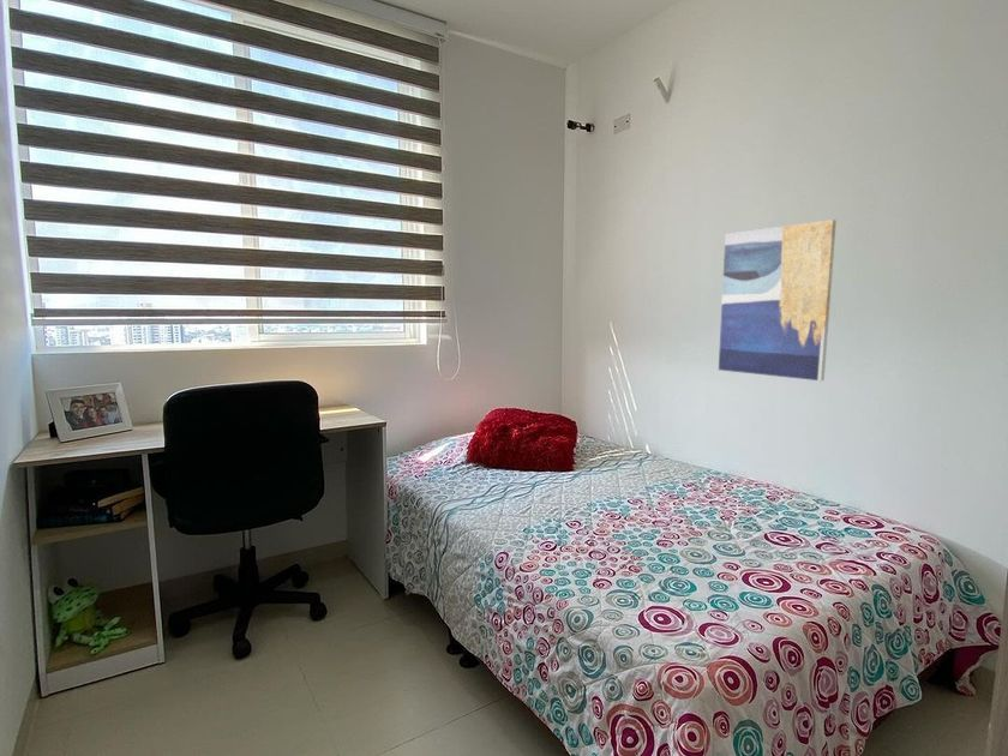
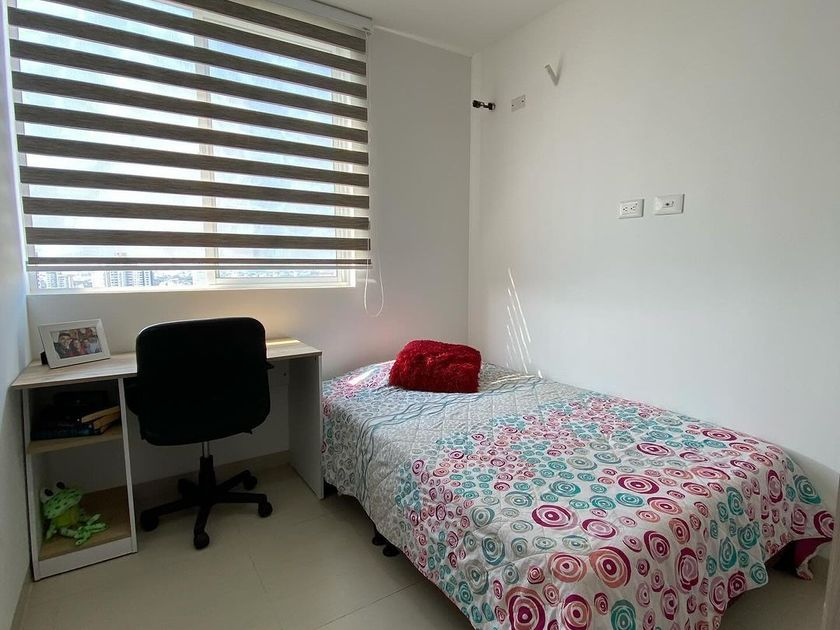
- wall art [718,218,838,382]
